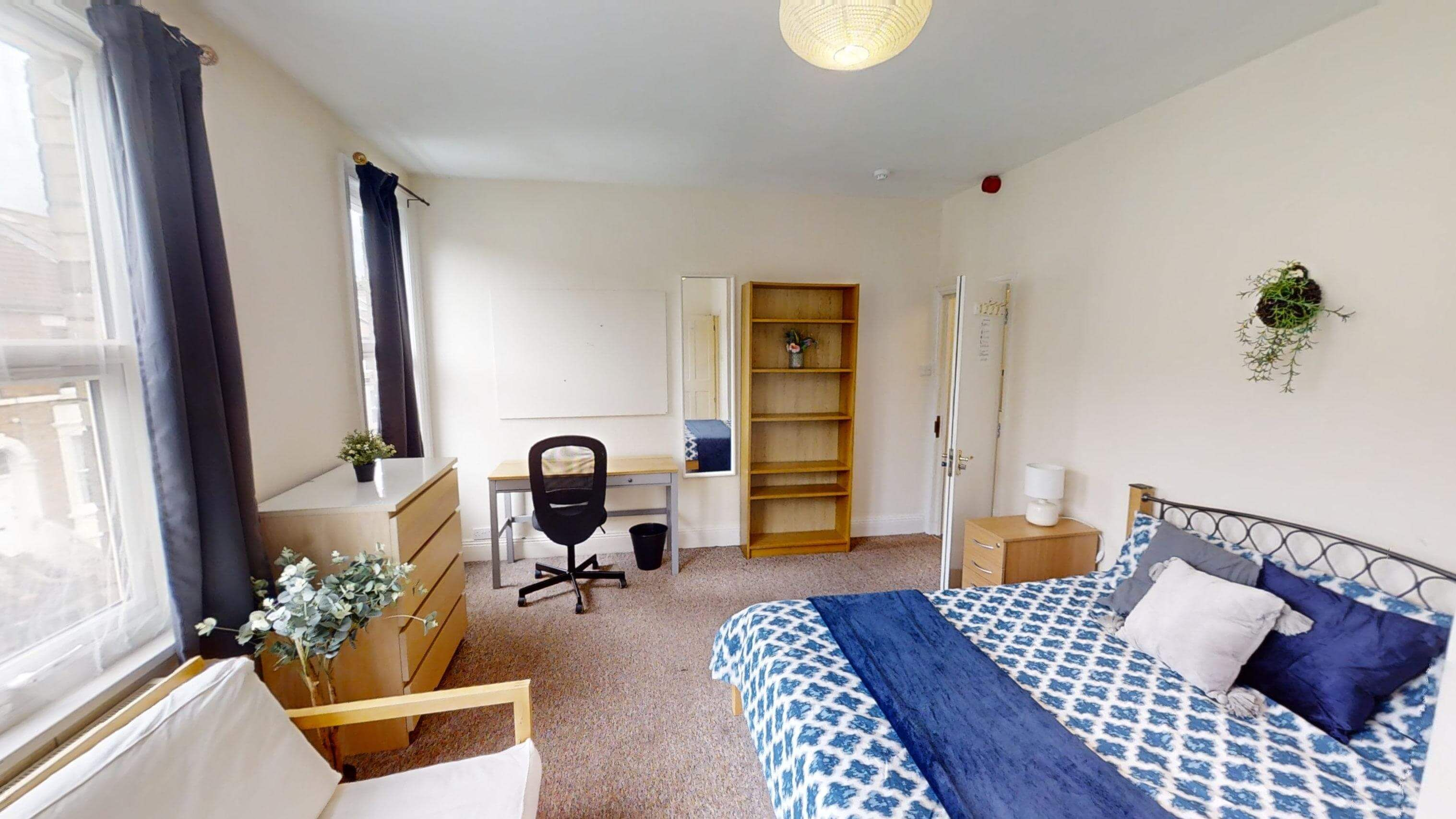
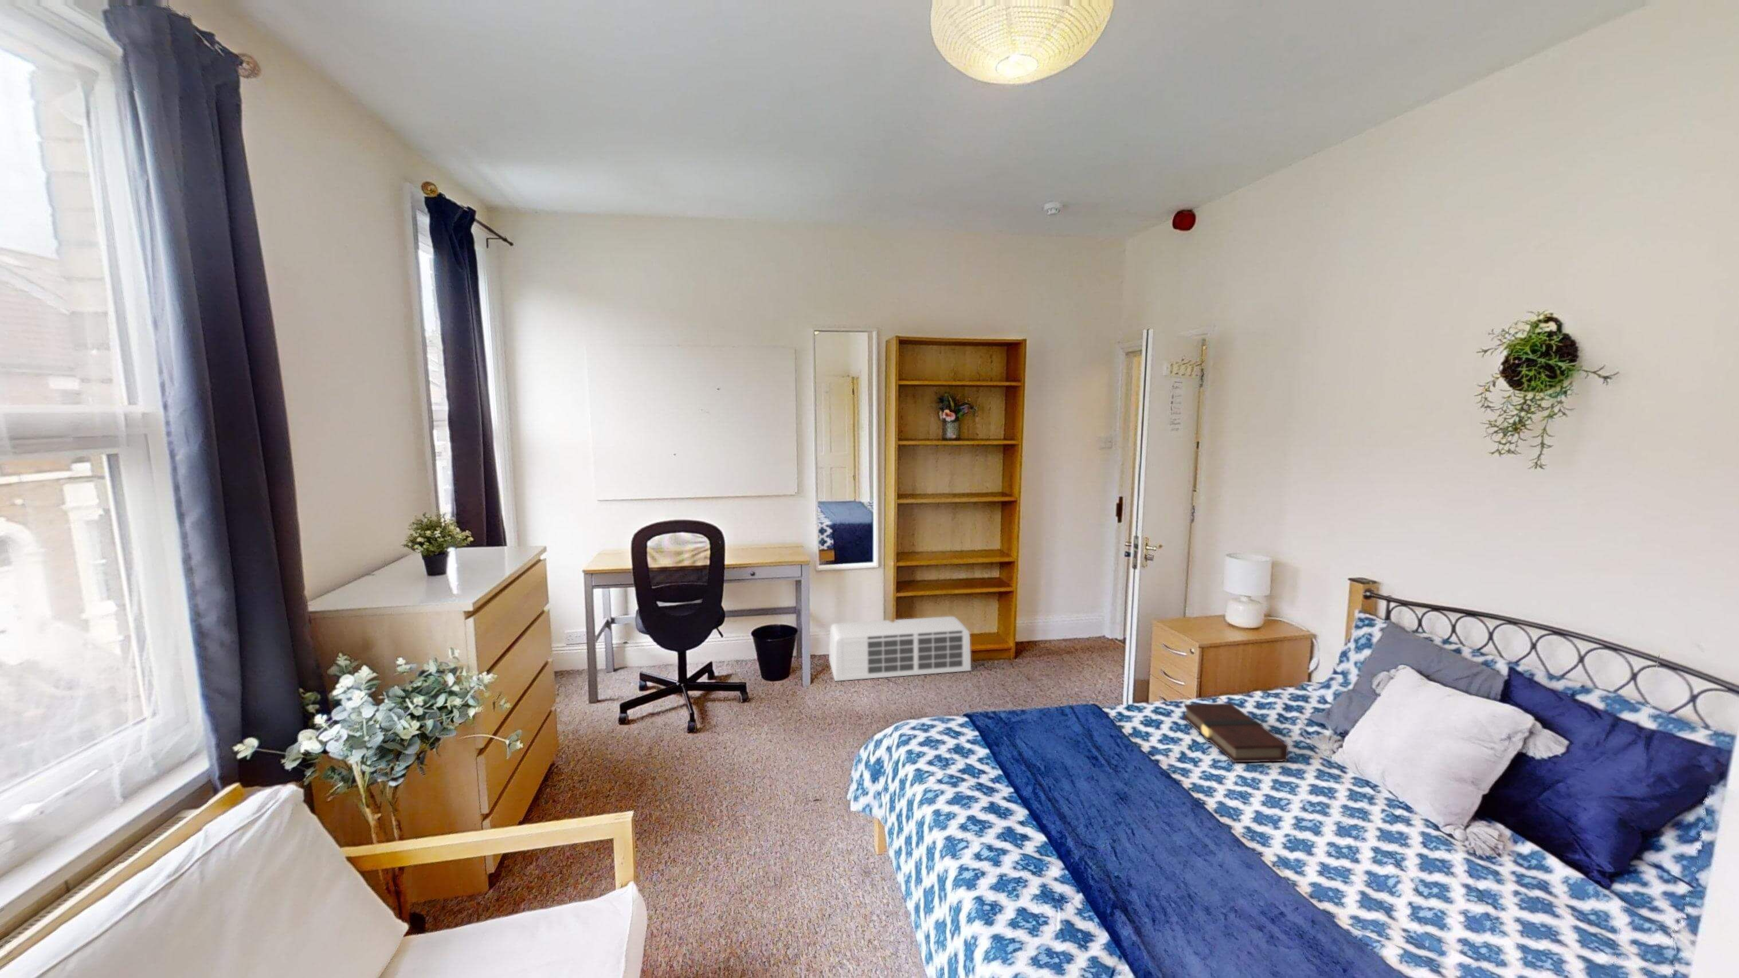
+ book [1184,702,1289,763]
+ air conditioner [828,616,971,682]
